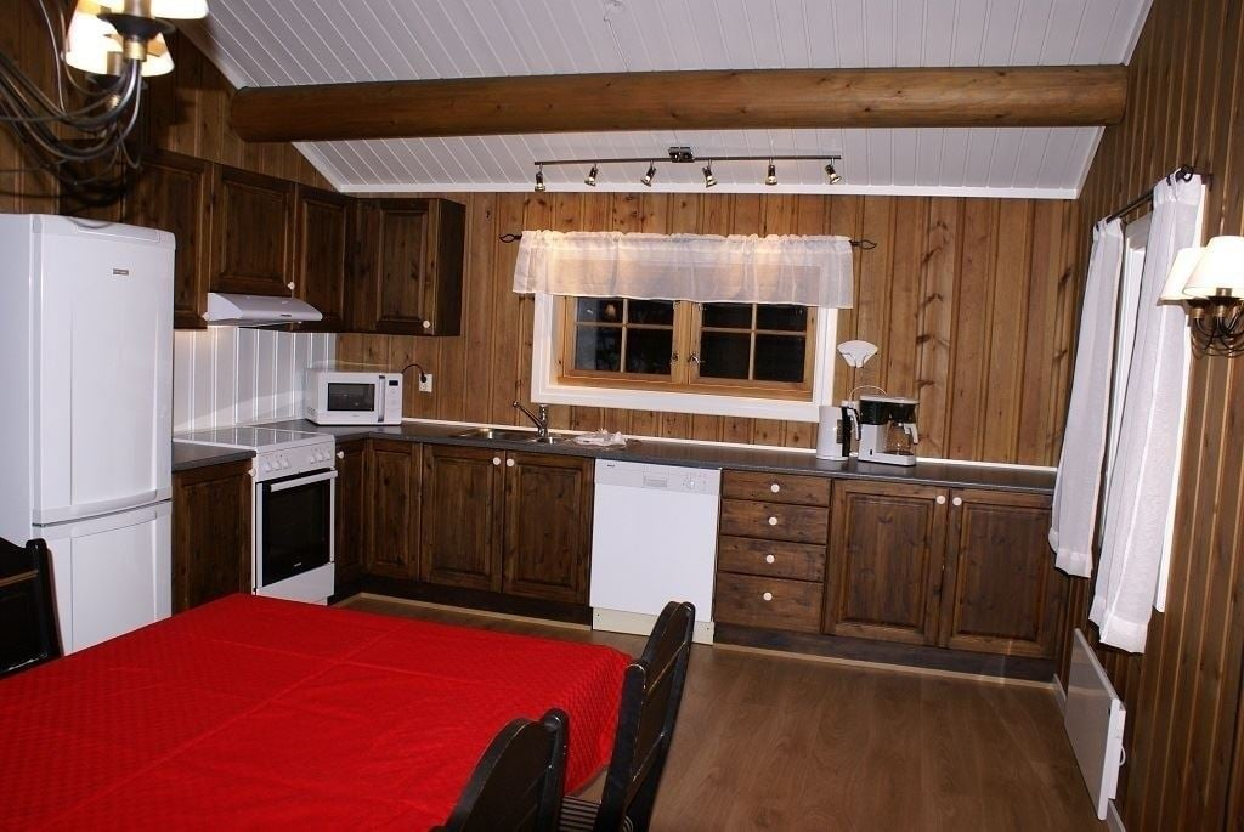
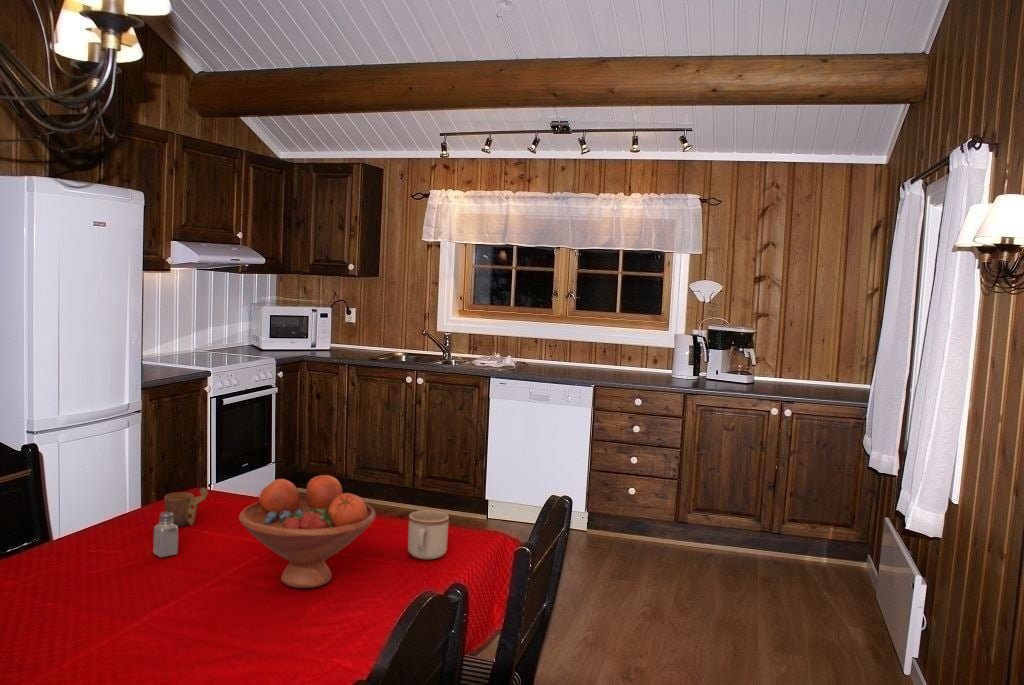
+ mug [407,509,450,560]
+ saltshaker [152,511,179,558]
+ mug [163,487,209,527]
+ fruit bowl [238,474,377,589]
